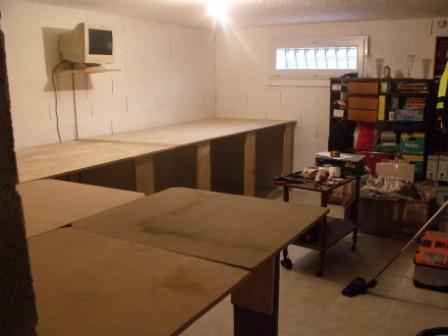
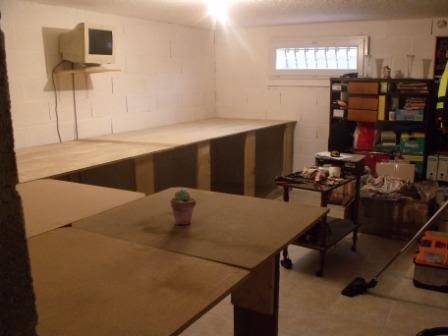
+ potted succulent [169,188,197,226]
